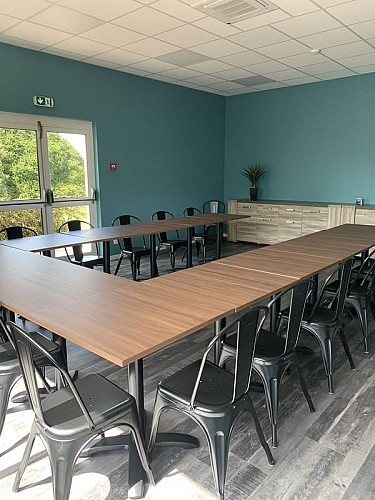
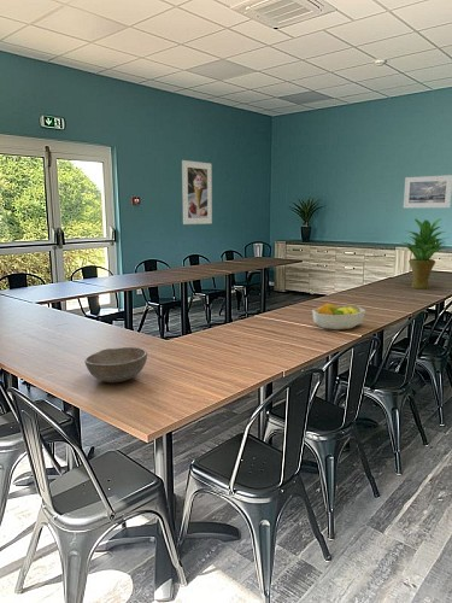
+ potted plant [397,217,452,289]
+ fruit bowl [311,302,366,332]
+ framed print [181,159,213,226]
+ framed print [403,174,452,209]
+ bowl [83,346,148,384]
